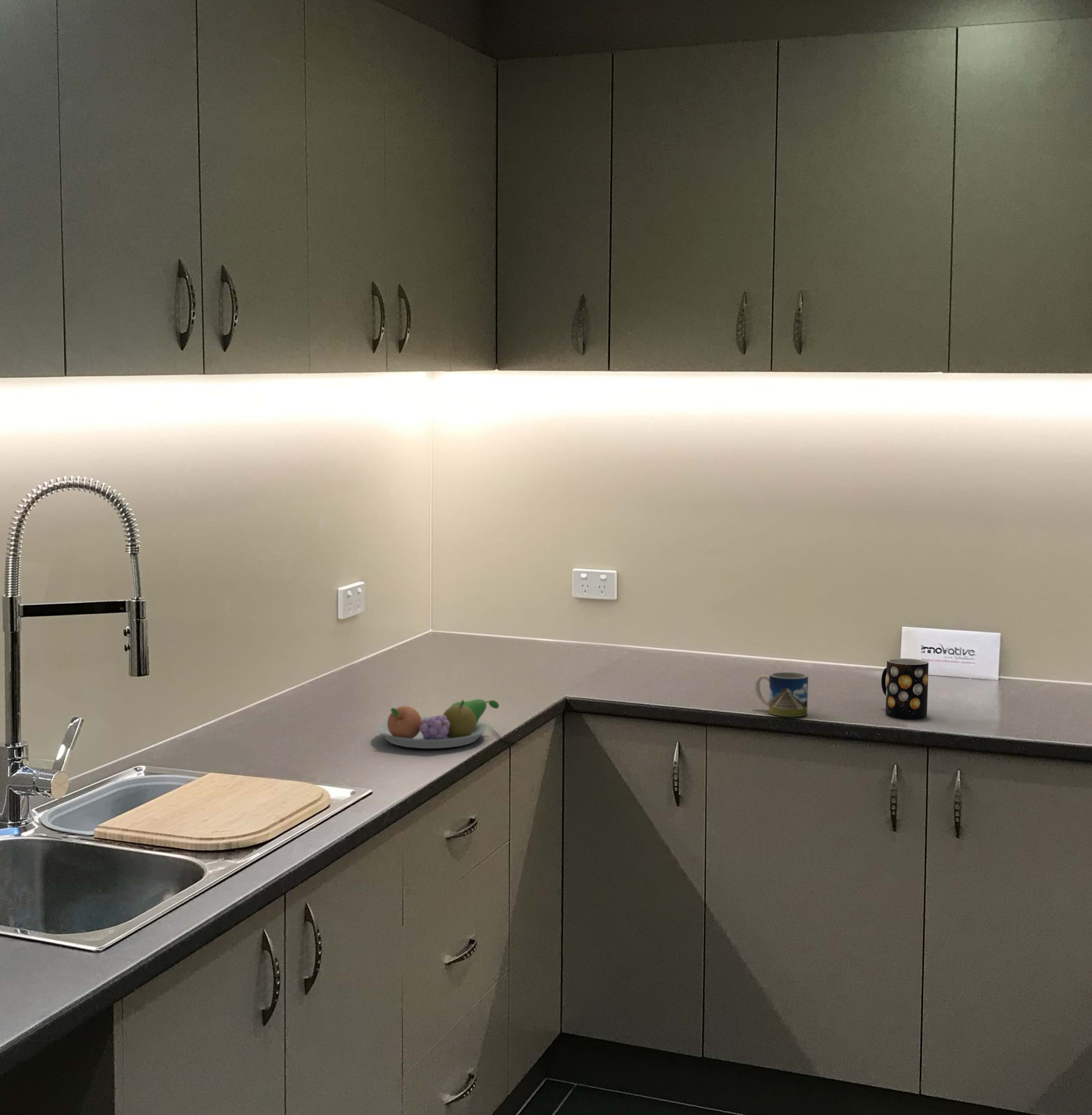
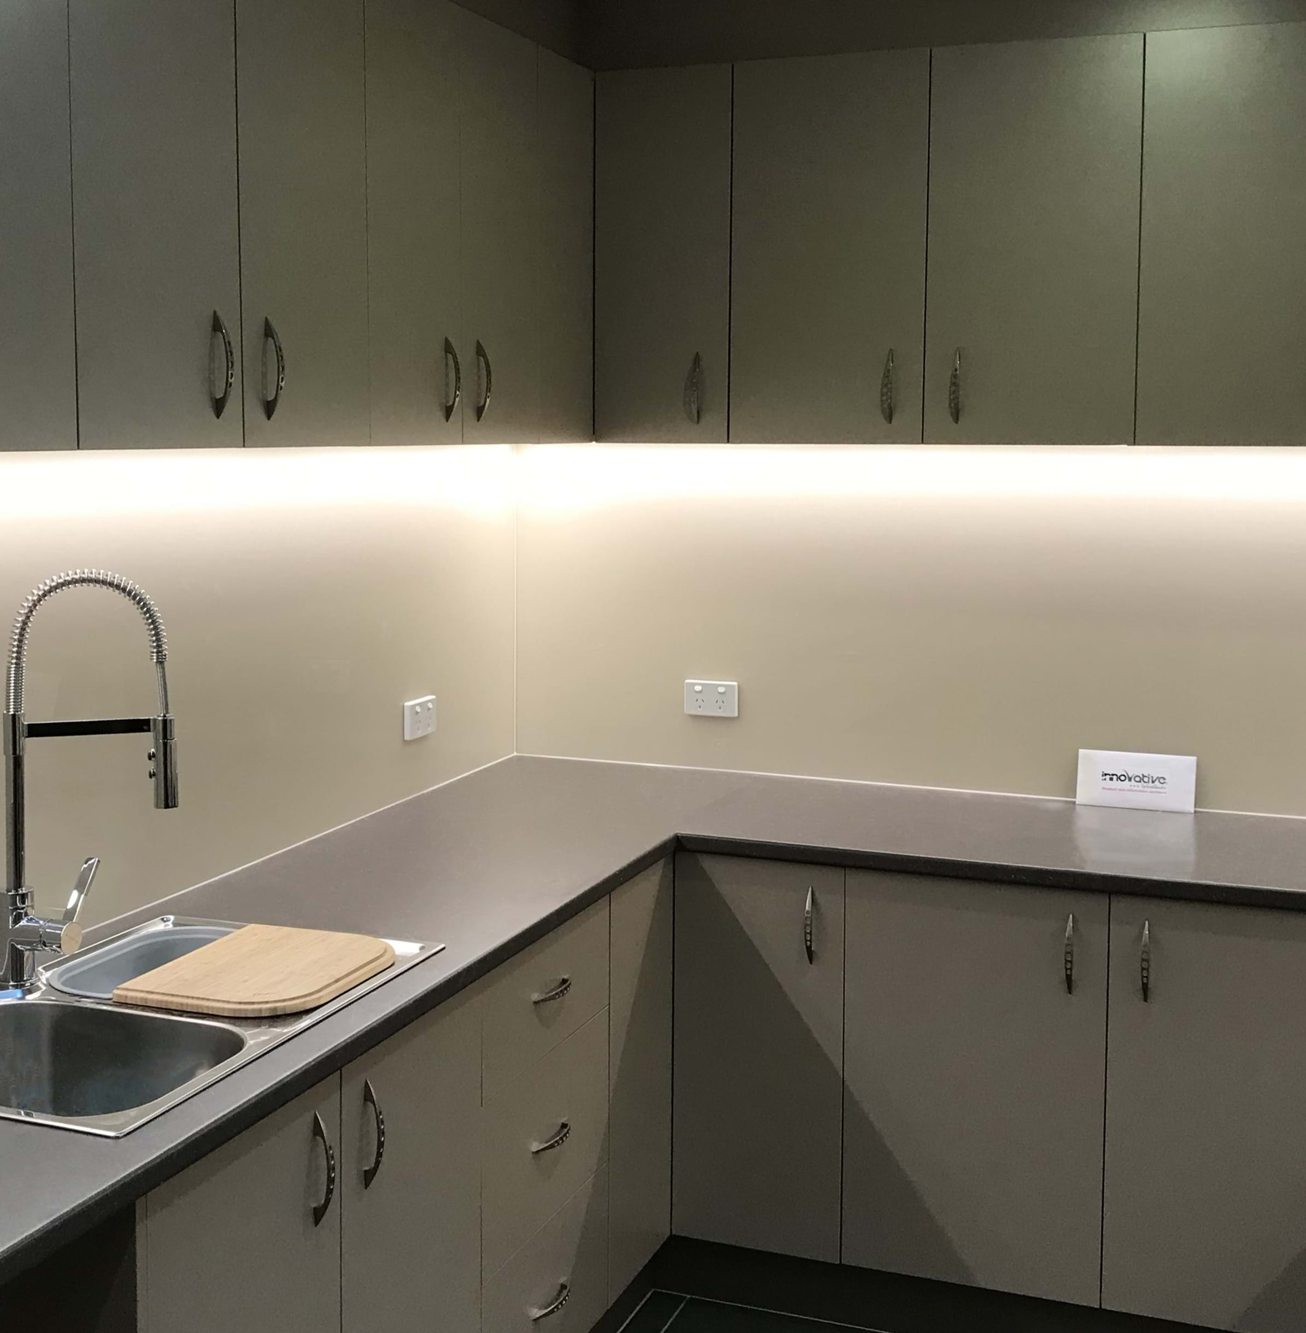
- mug [881,658,929,718]
- mug [754,672,809,717]
- fruit bowl [376,699,500,749]
